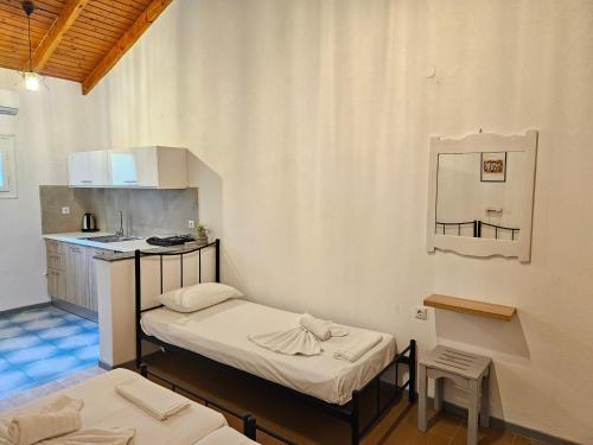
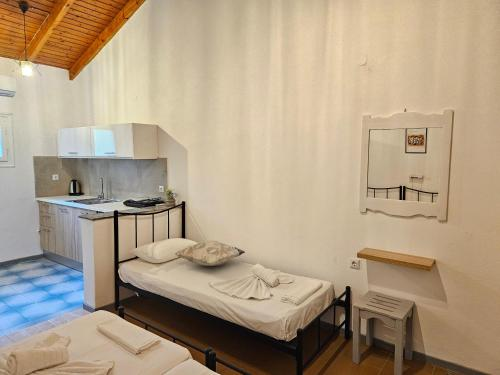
+ decorative pillow [174,239,246,267]
